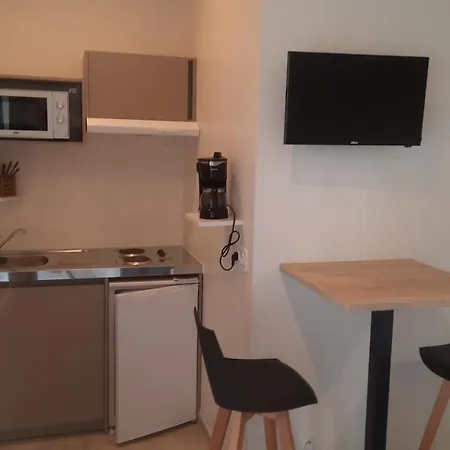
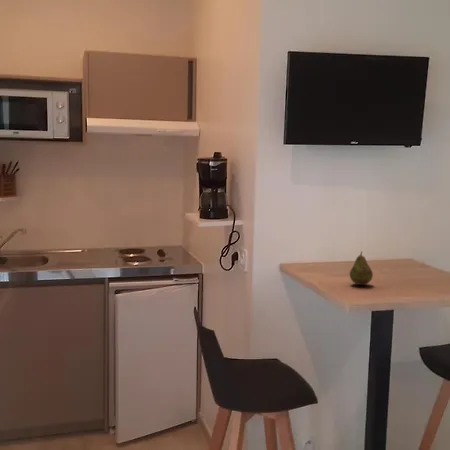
+ fruit [349,251,374,286]
